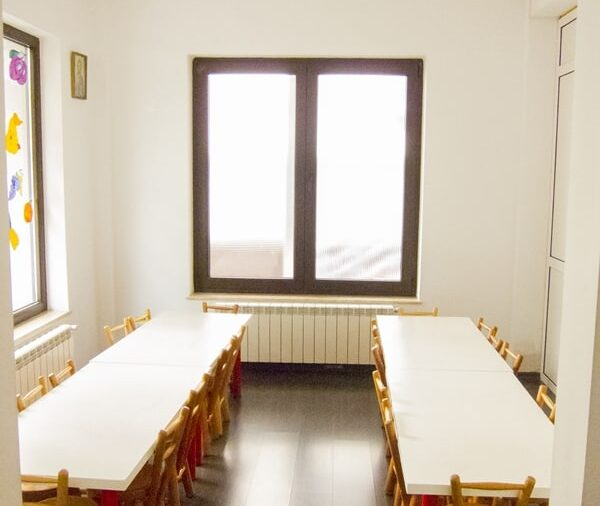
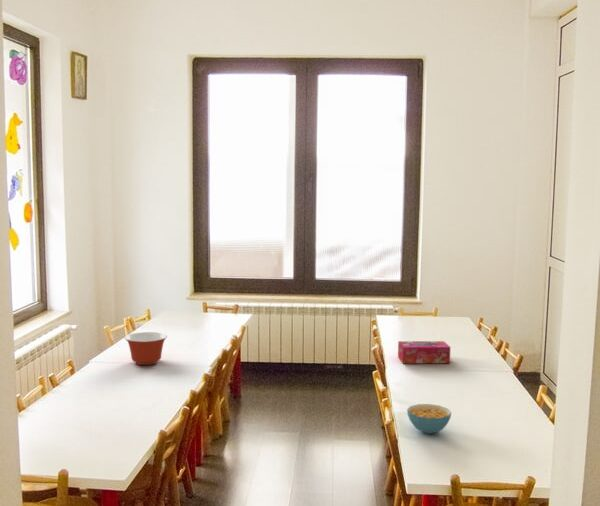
+ tissue box [397,340,452,364]
+ mixing bowl [124,331,168,366]
+ cereal bowl [406,403,452,435]
